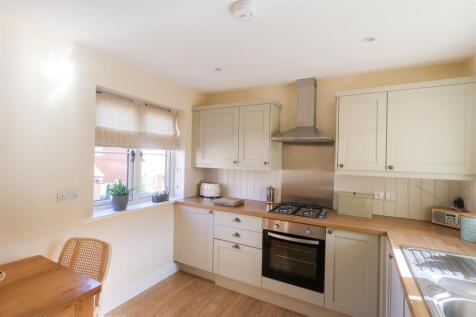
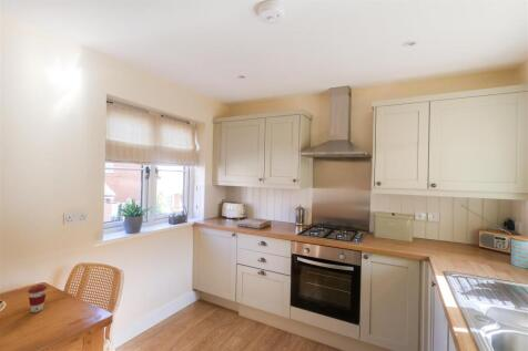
+ coffee cup [27,283,48,313]
